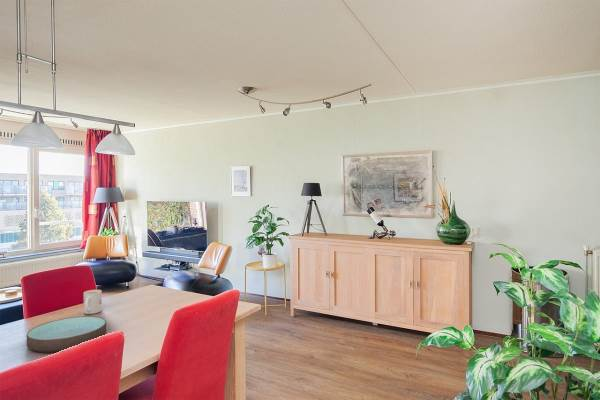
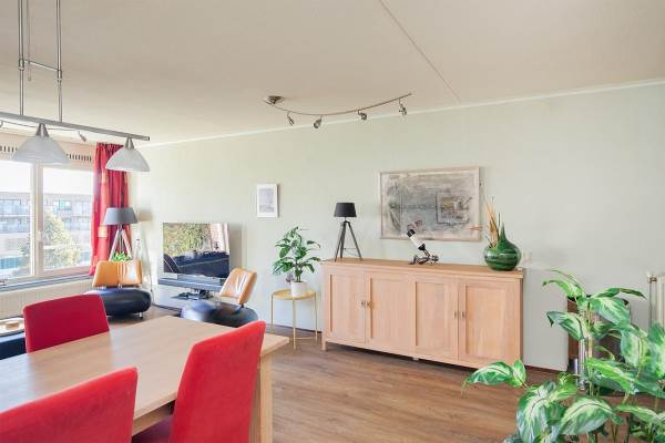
- mug [83,289,103,315]
- bowl [26,315,107,354]
